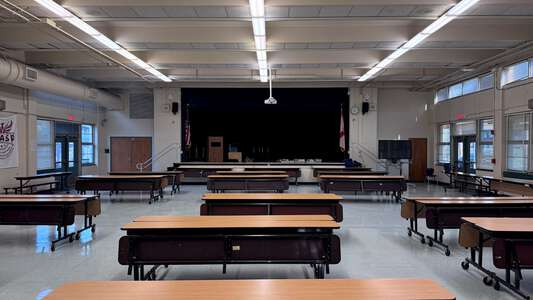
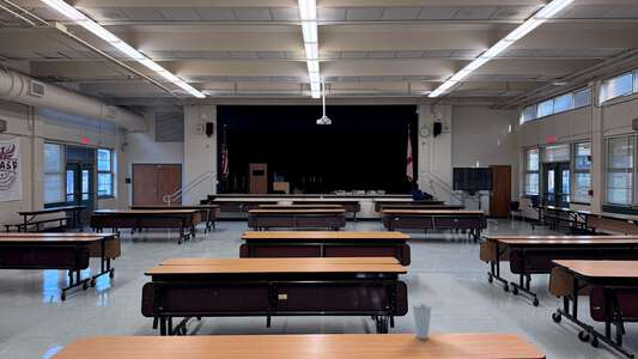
+ cup [411,302,433,340]
